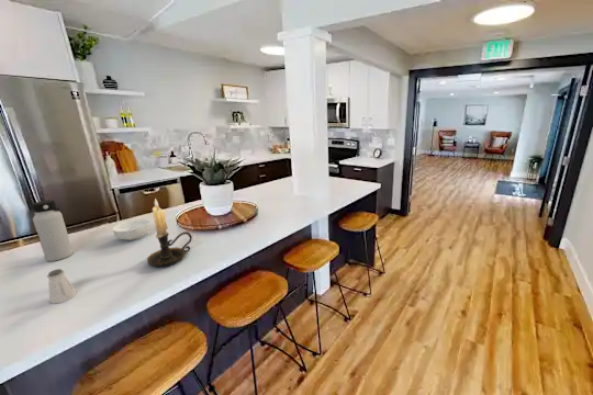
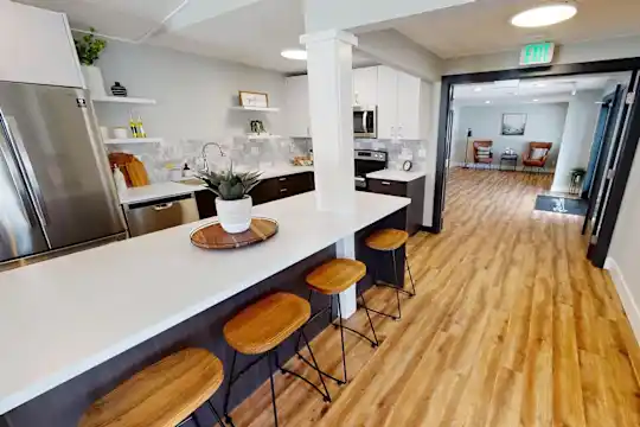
- water bottle [31,199,74,262]
- cereal bowl [112,218,152,241]
- saltshaker [46,268,77,305]
- candle holder [146,198,193,269]
